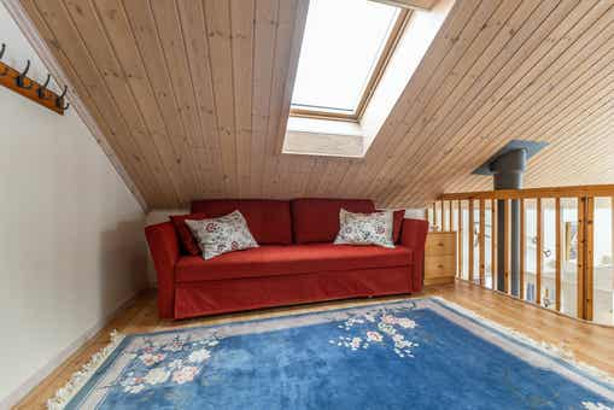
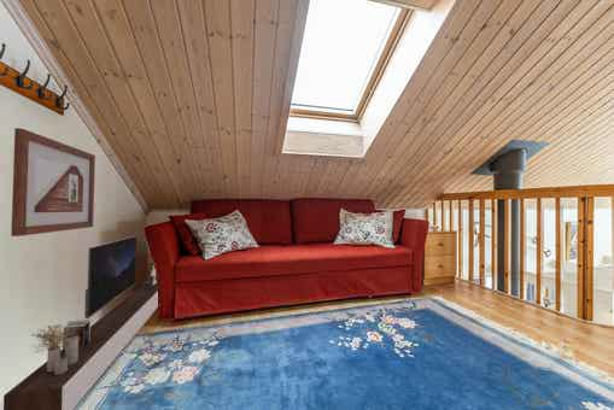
+ tv stand [2,235,159,410]
+ picture frame [10,127,97,238]
